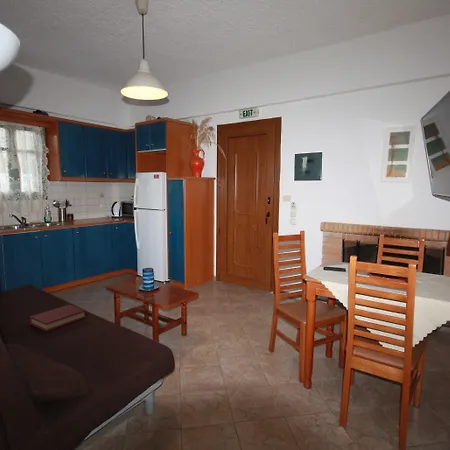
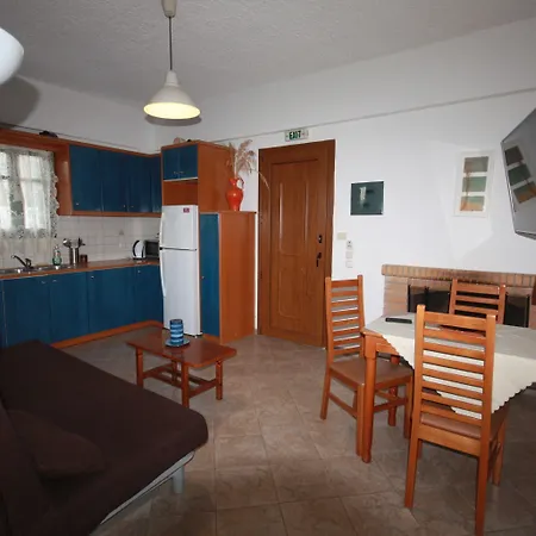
- hardback book [29,304,87,332]
